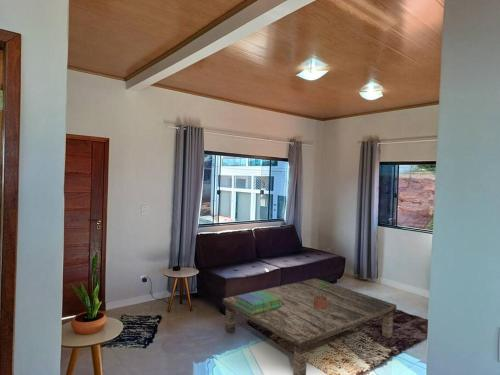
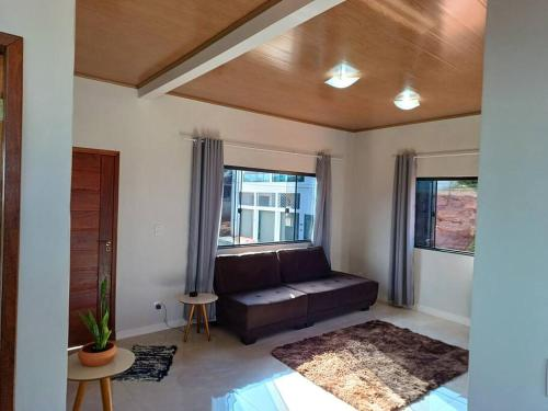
- potted plant [314,280,330,310]
- stack of books [235,290,282,315]
- coffee table [222,277,398,375]
